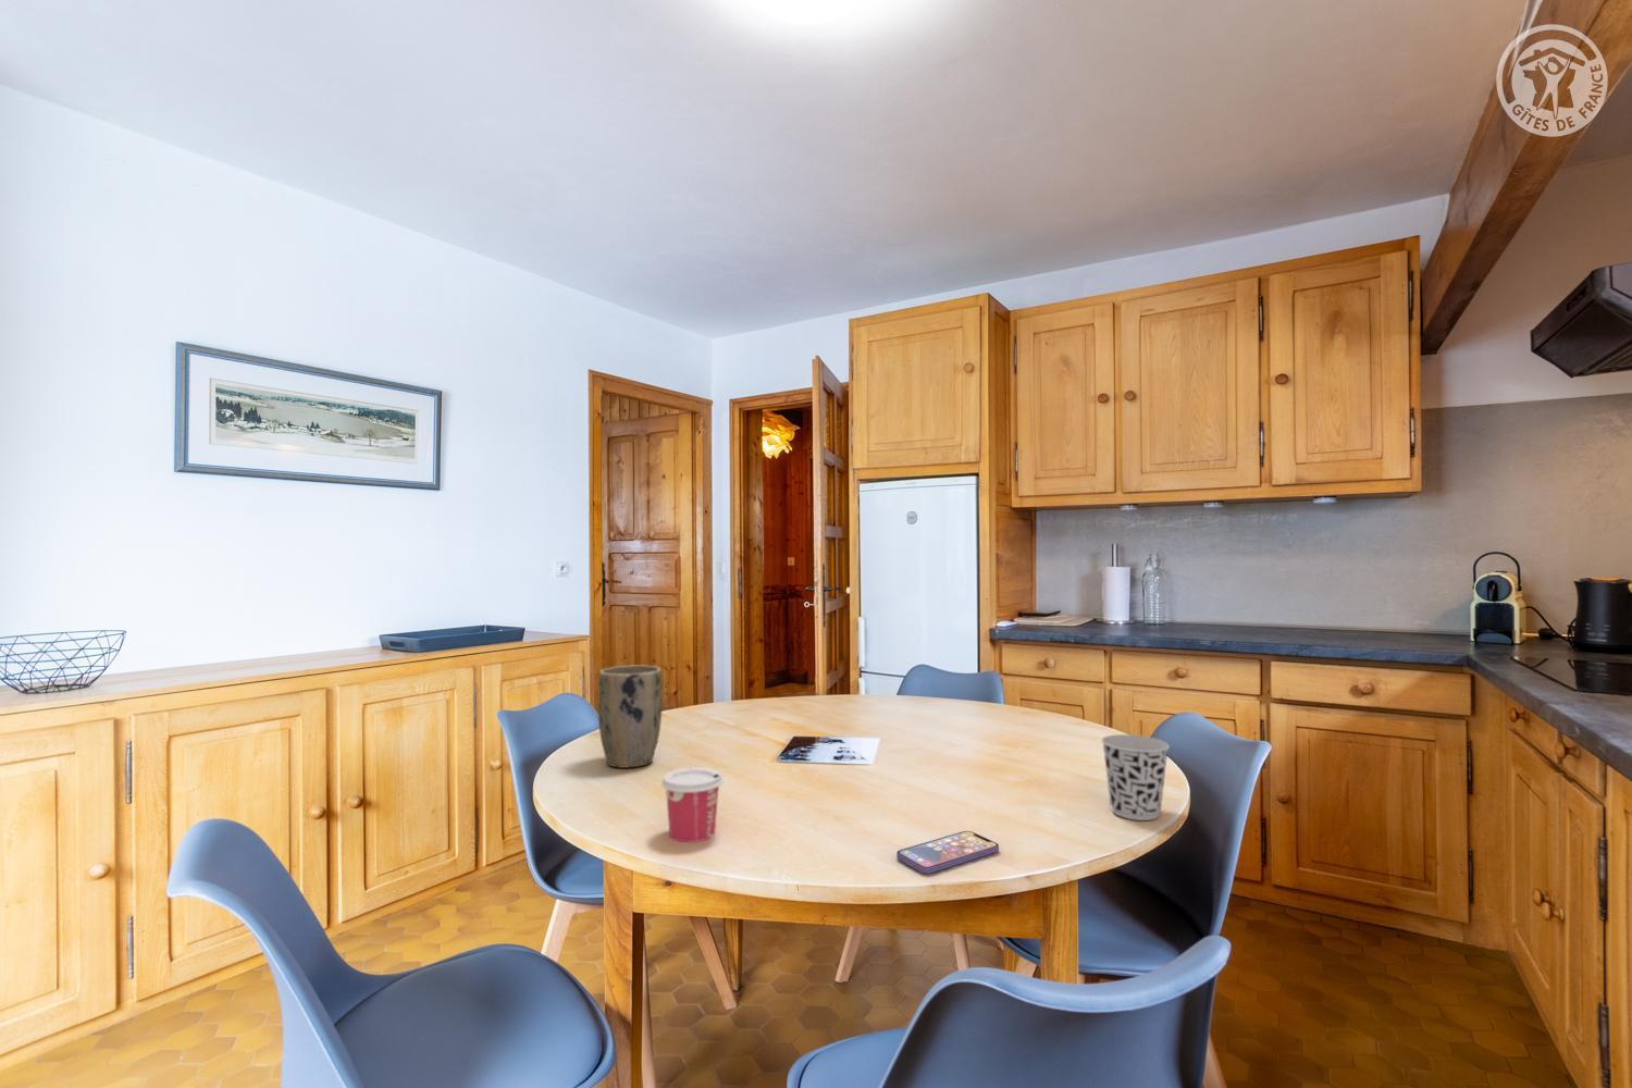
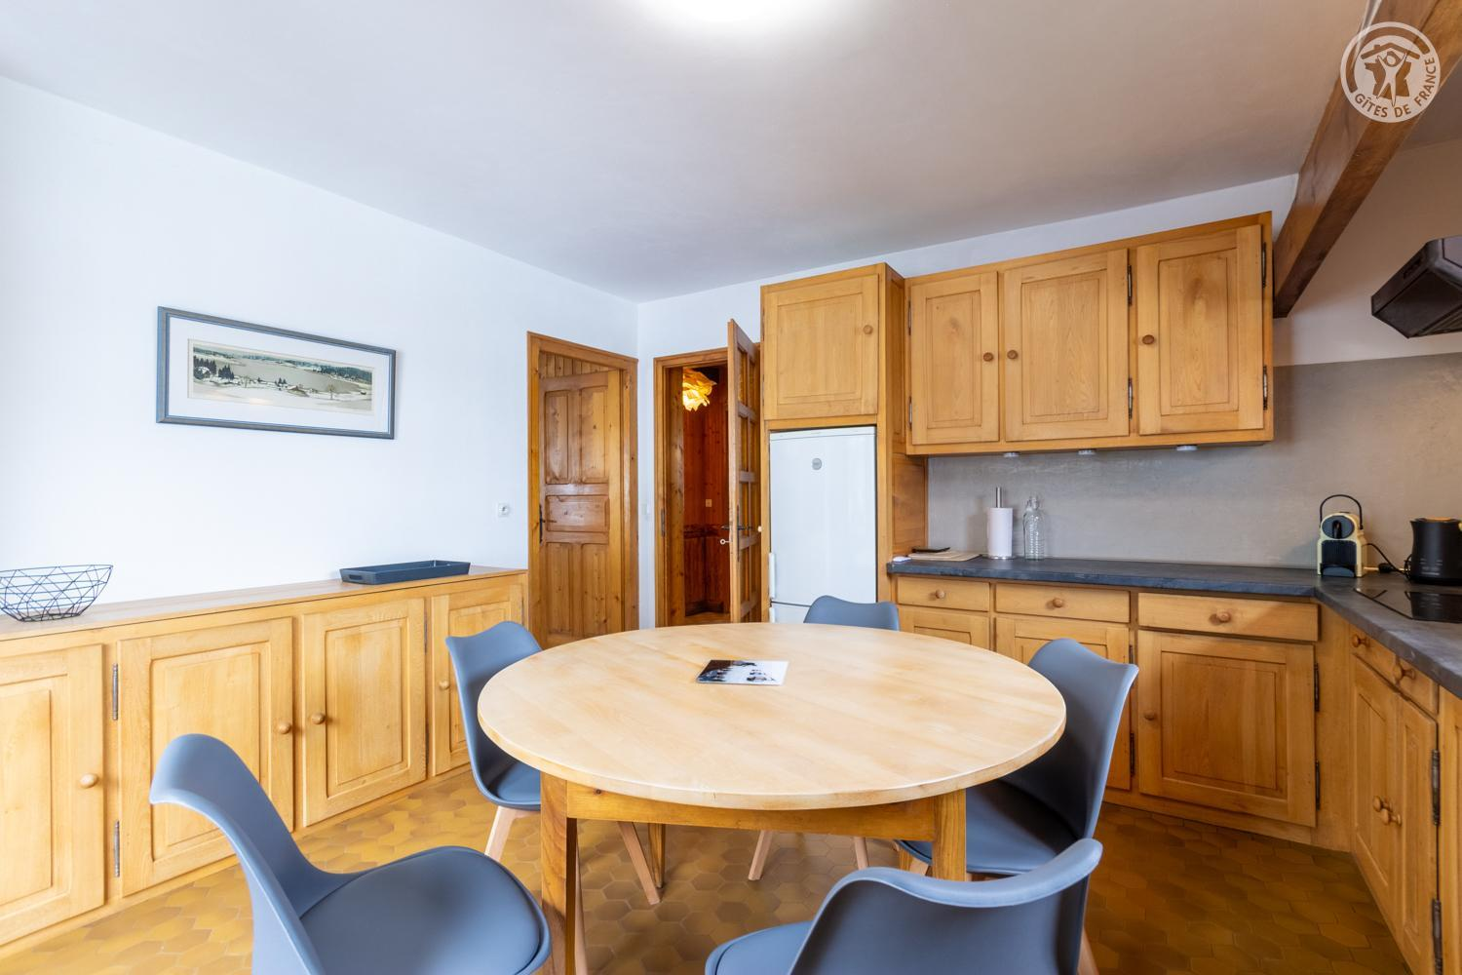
- cup [1100,733,1171,821]
- smartphone [895,831,999,874]
- plant pot [597,664,664,769]
- cup [659,766,725,843]
